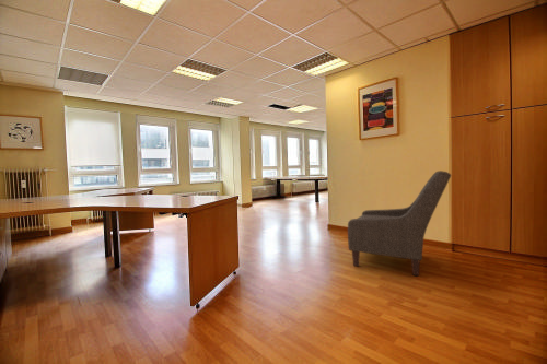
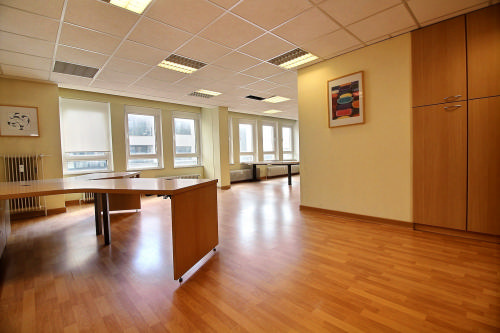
- chair [347,169,452,277]
